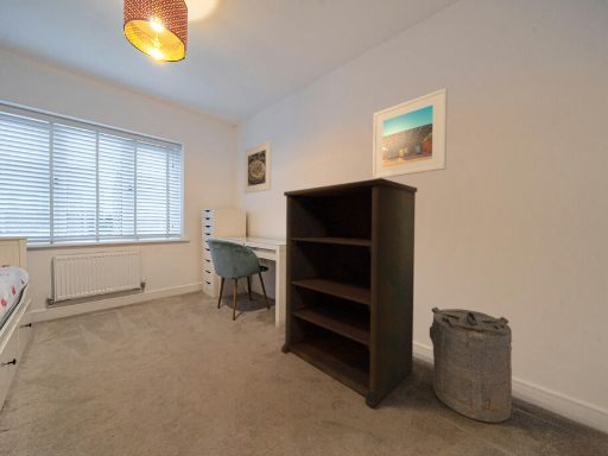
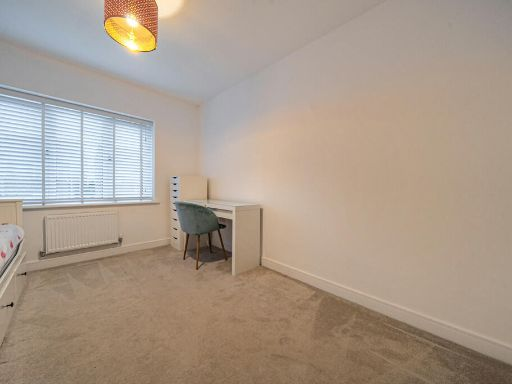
- laundry hamper [429,306,513,424]
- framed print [243,140,272,195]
- shelving unit [280,178,418,408]
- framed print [372,87,449,179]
